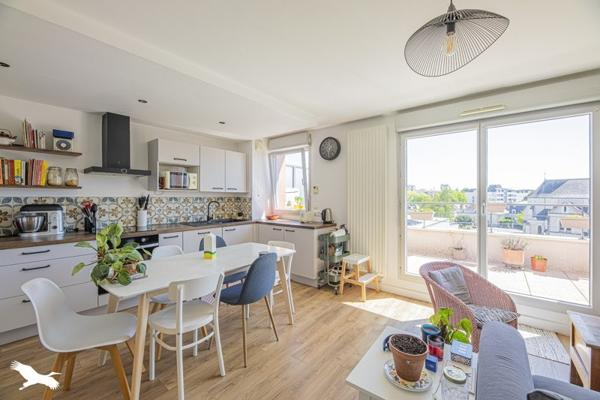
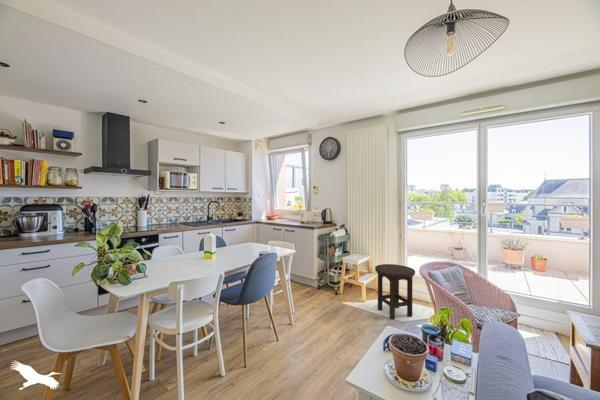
+ stool [374,263,416,320]
